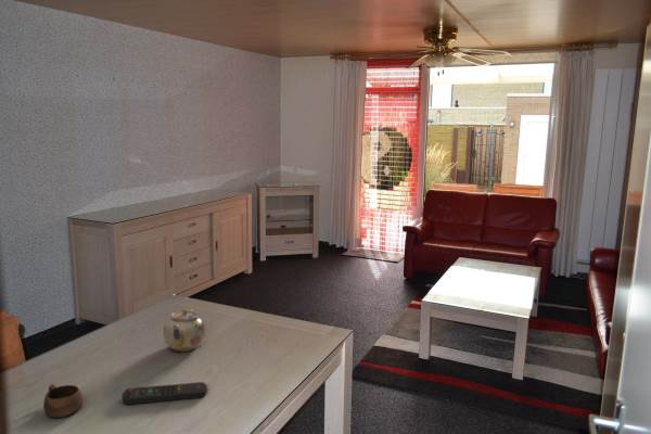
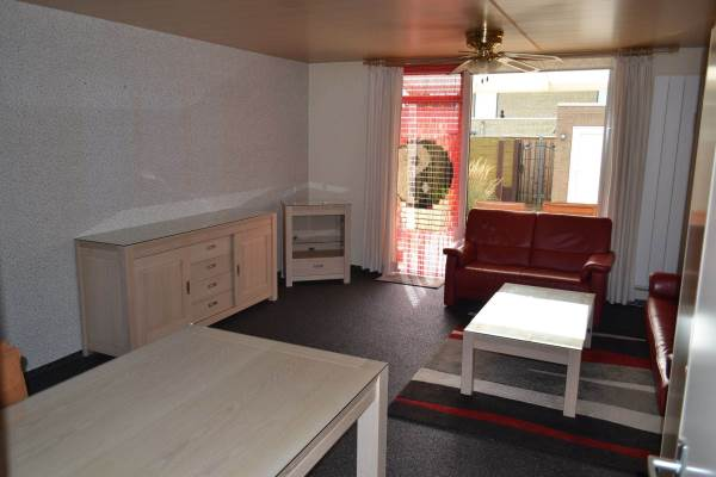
- teapot [163,308,205,353]
- remote control [120,381,208,406]
- cup [42,383,84,419]
